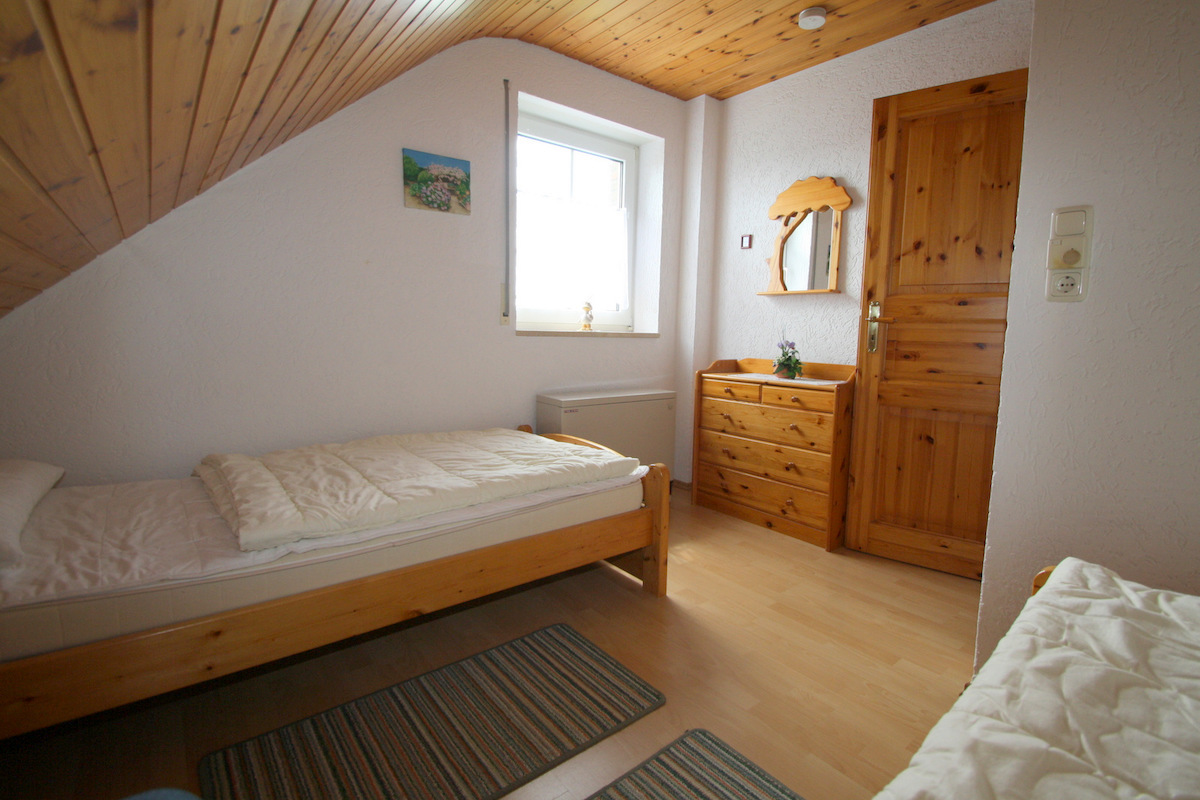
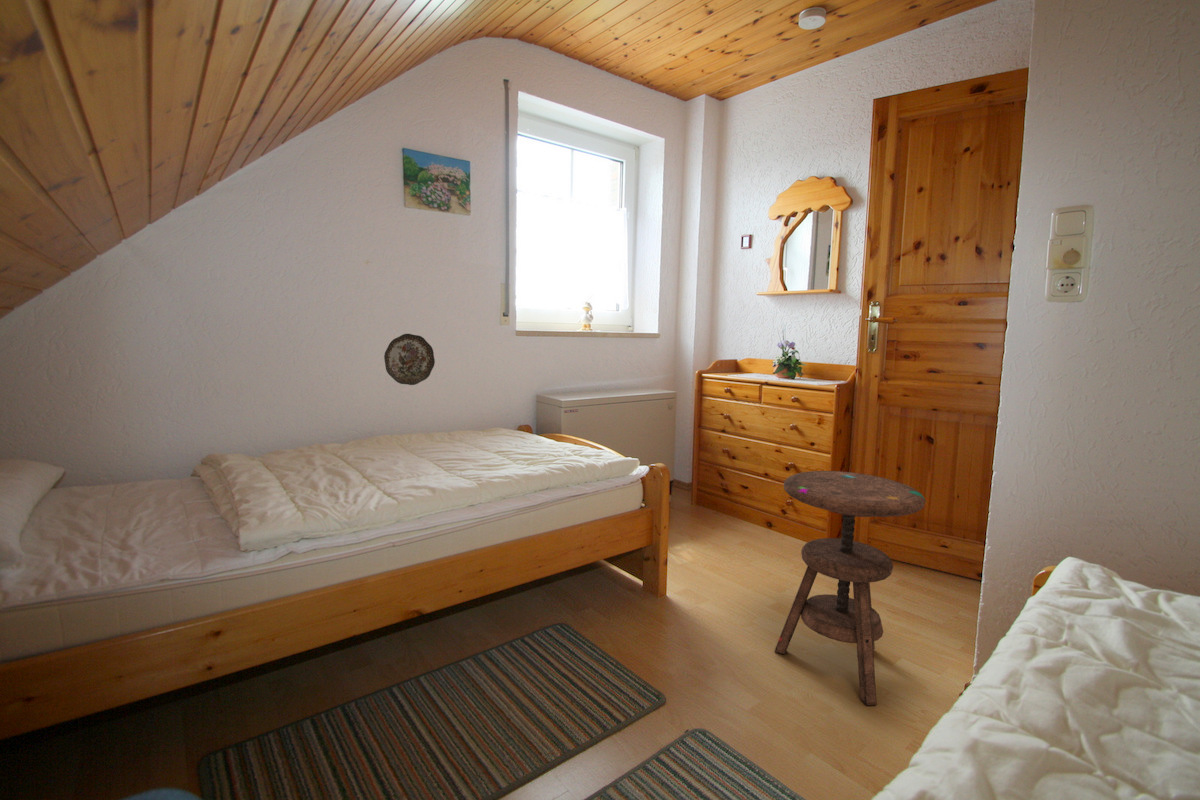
+ side table [774,470,926,706]
+ decorative plate [383,333,436,386]
